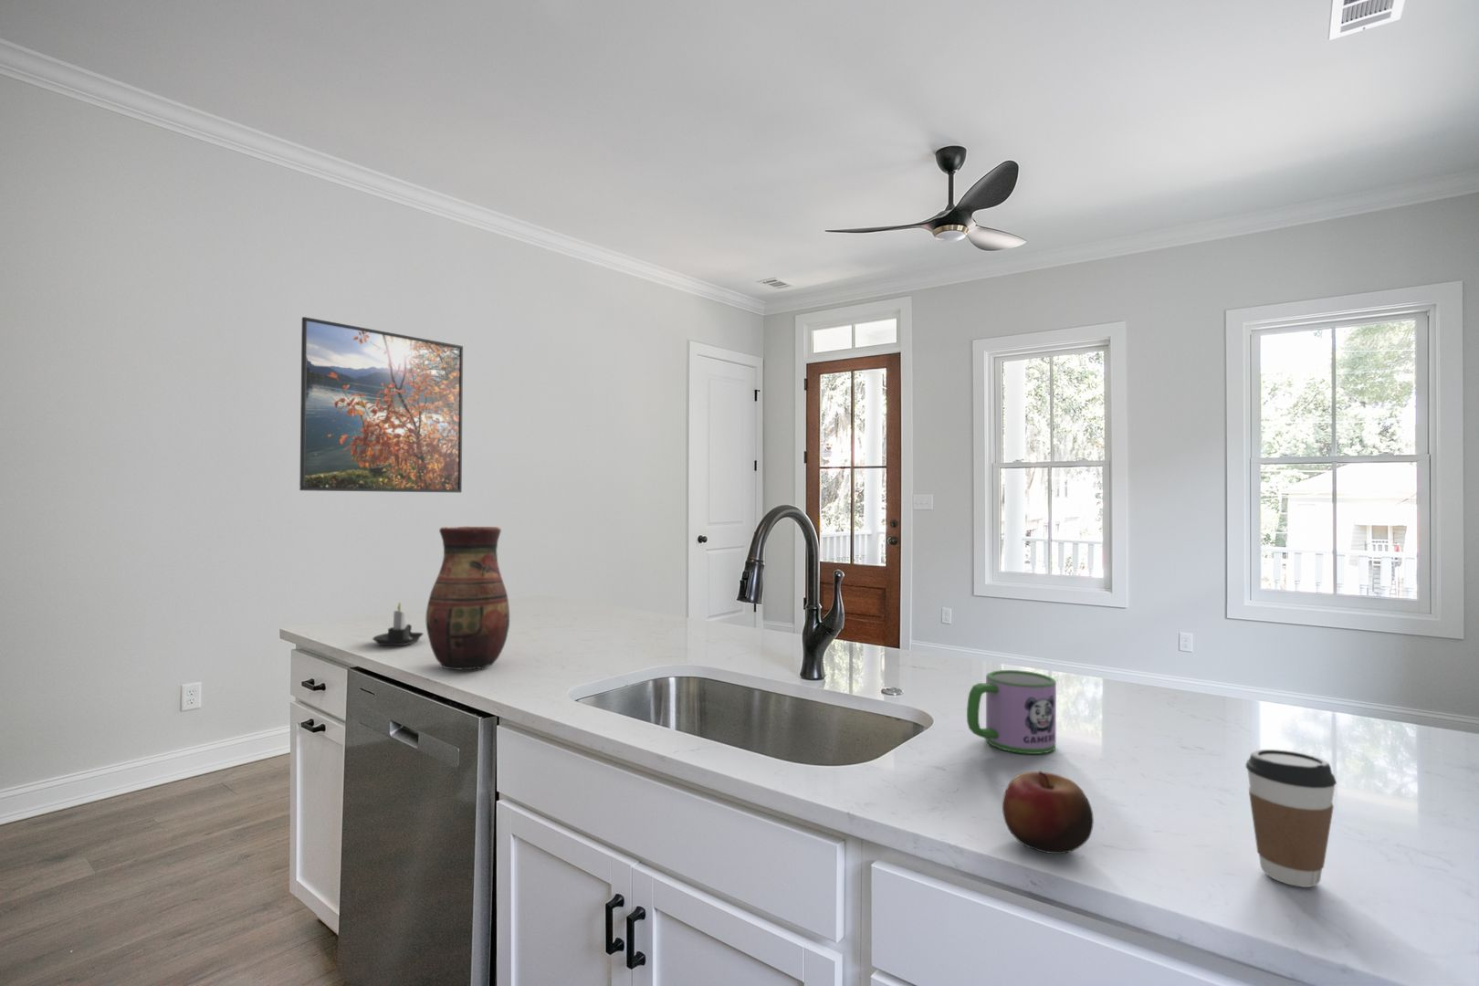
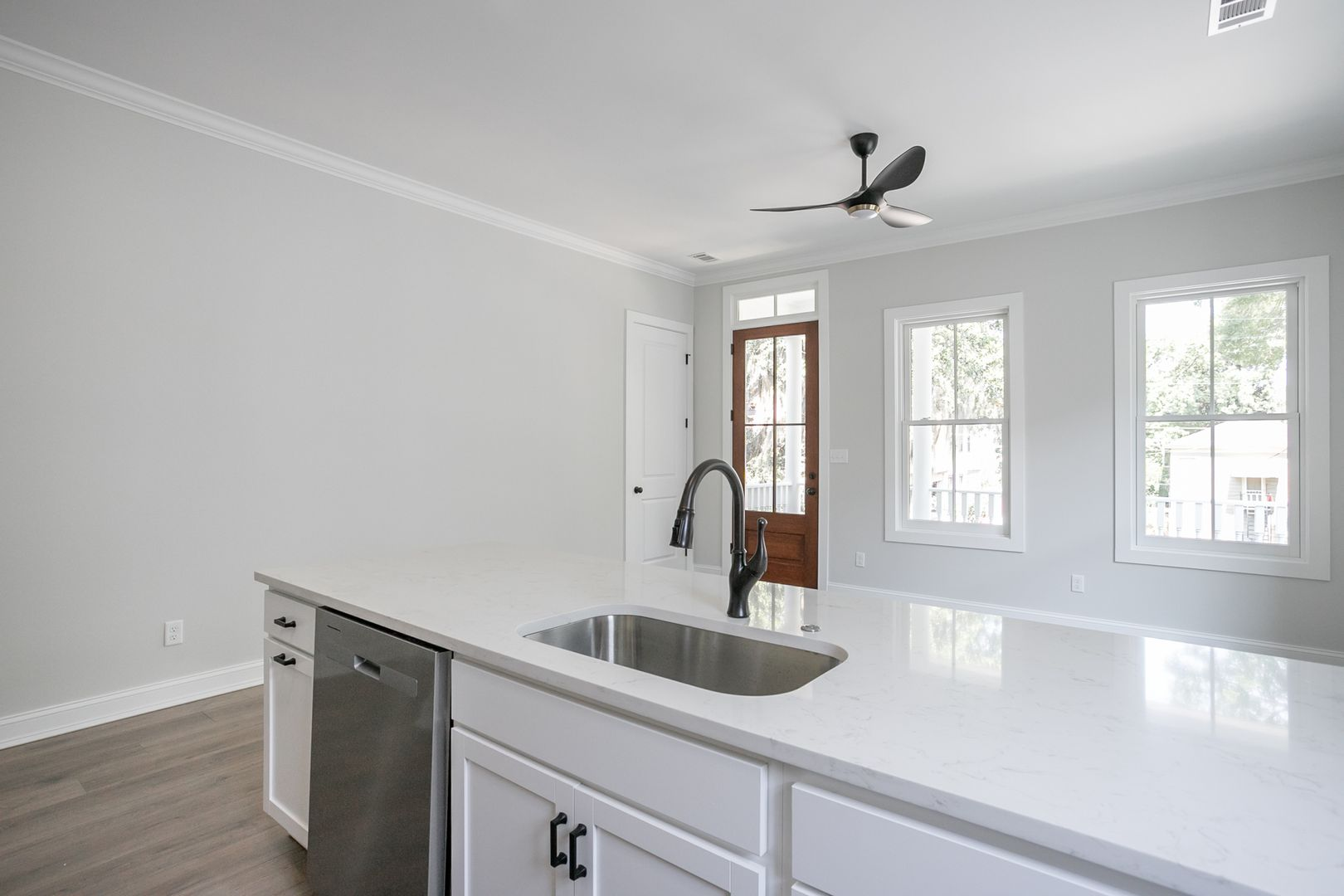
- coffee cup [1246,748,1337,888]
- mug [966,669,1058,755]
- apple [1001,769,1095,855]
- candle [372,601,425,646]
- vase [425,526,511,671]
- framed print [298,316,463,493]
